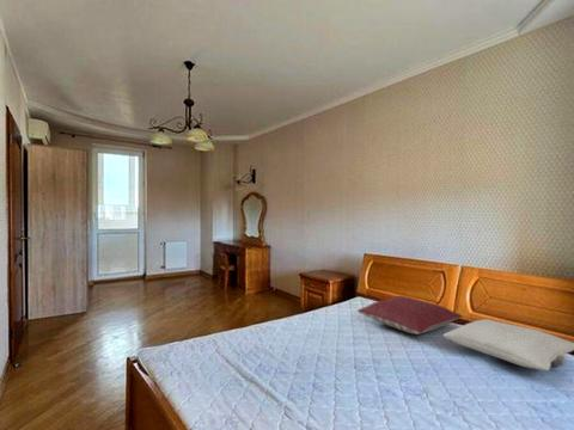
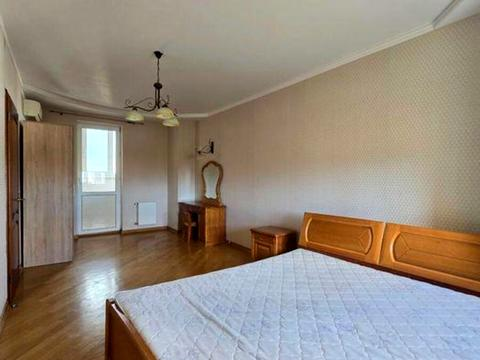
- pillow [356,295,463,336]
- pillow [442,318,574,371]
